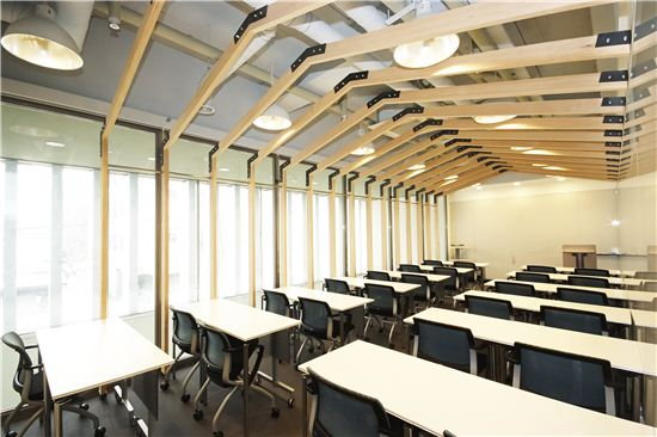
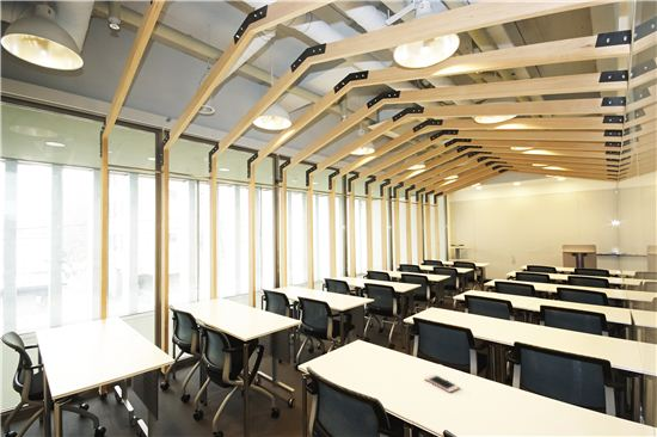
+ cell phone [423,373,461,394]
